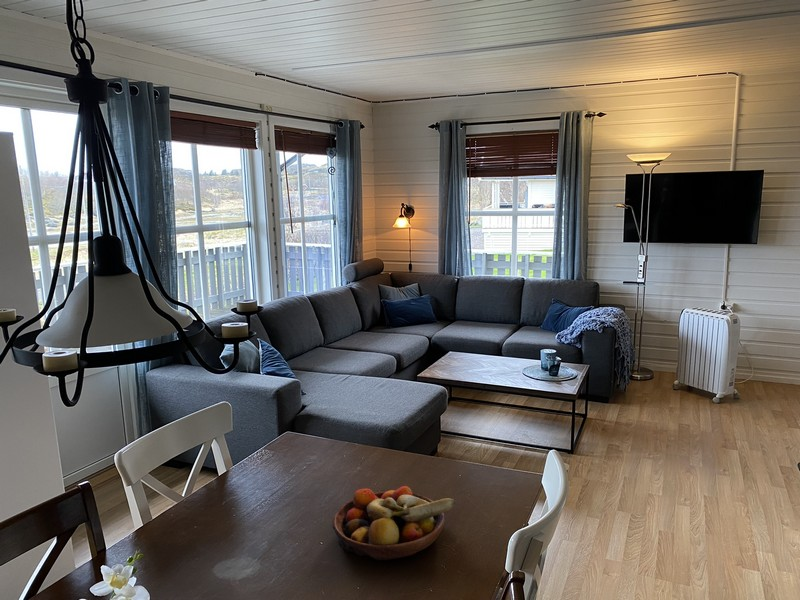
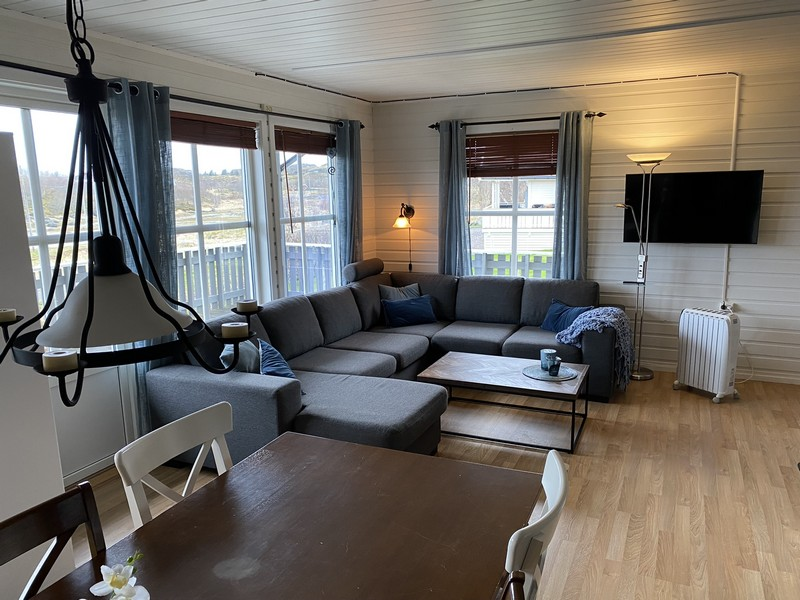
- fruit bowl [331,485,456,561]
